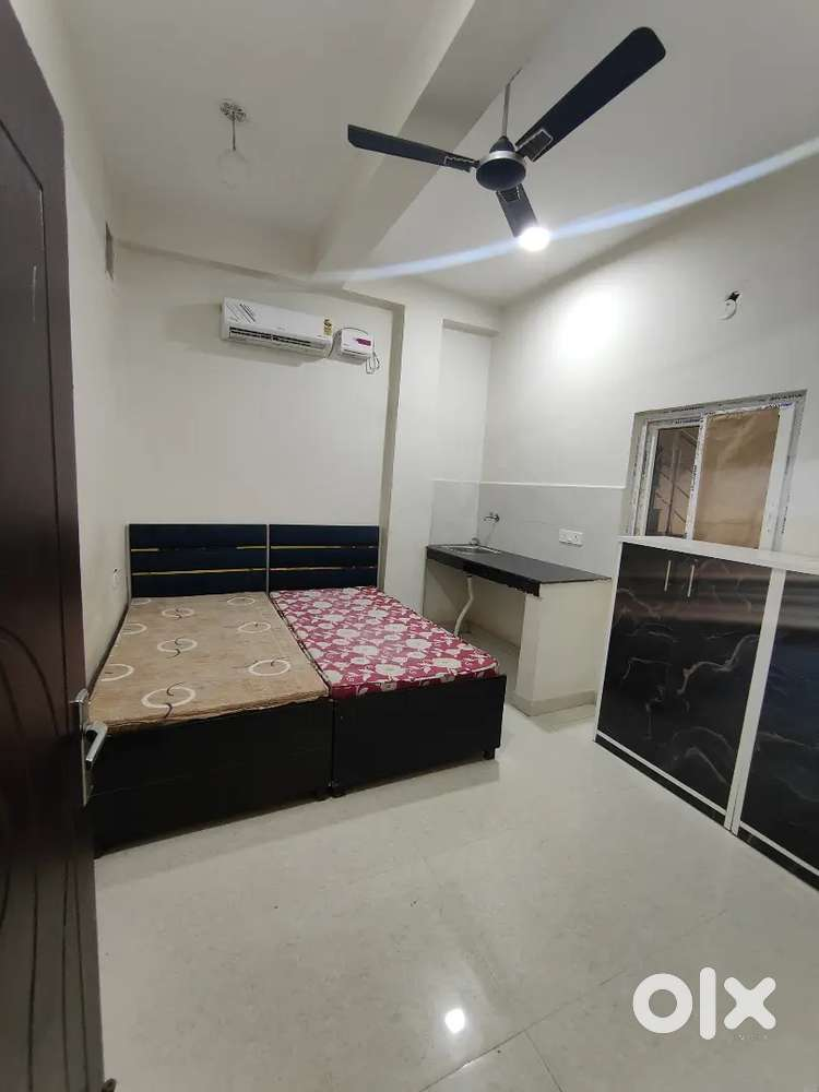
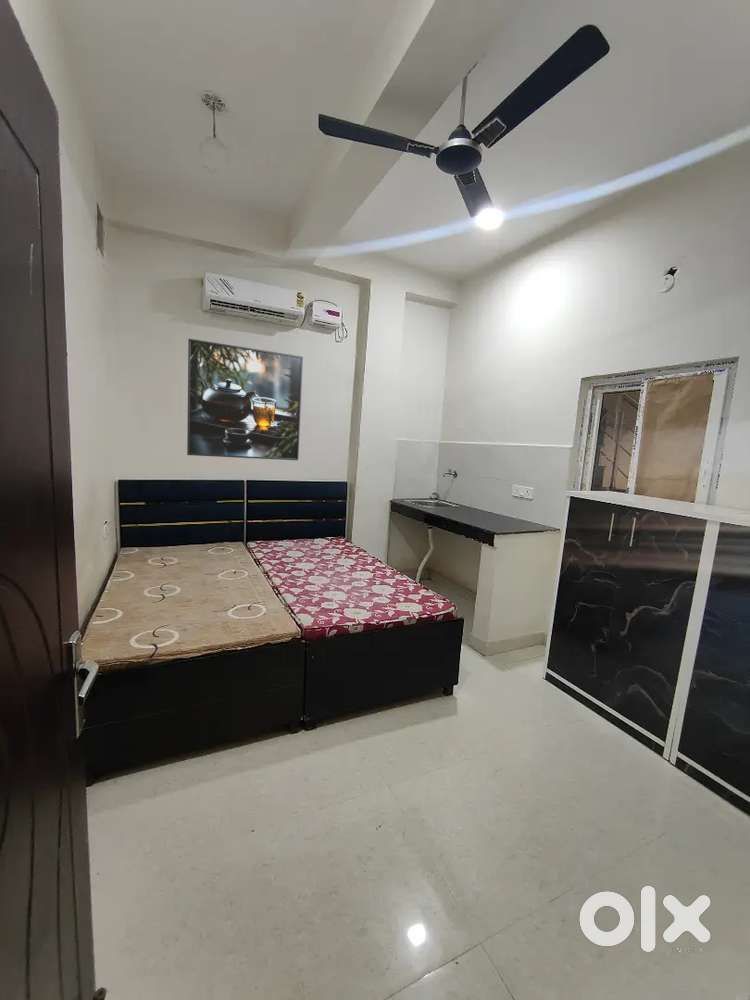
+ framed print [186,338,304,461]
